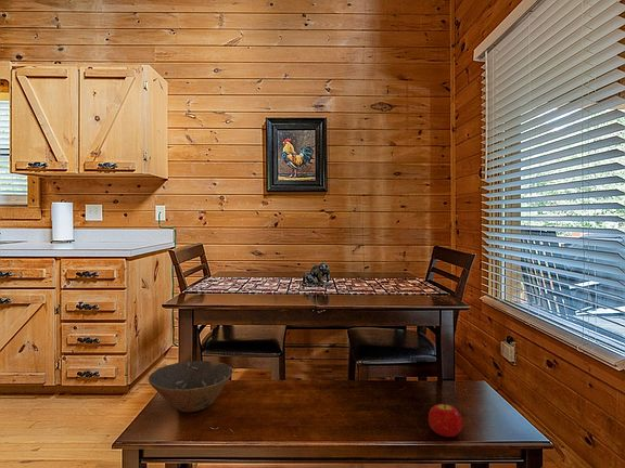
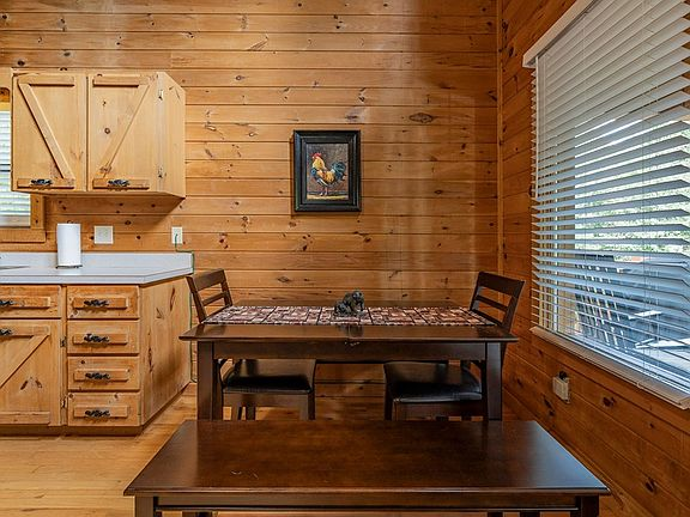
- bowl [148,360,233,413]
- fruit [428,403,464,438]
